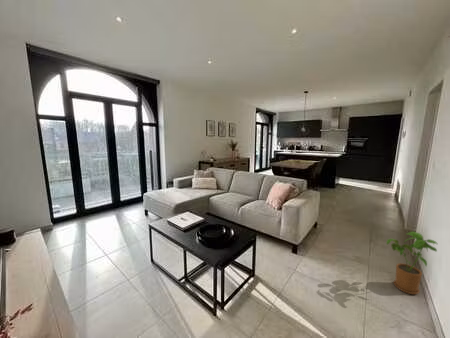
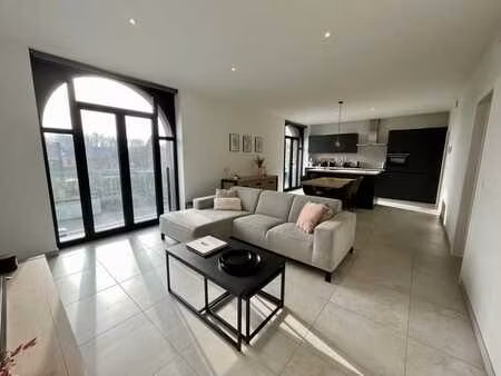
- house plant [386,231,438,295]
